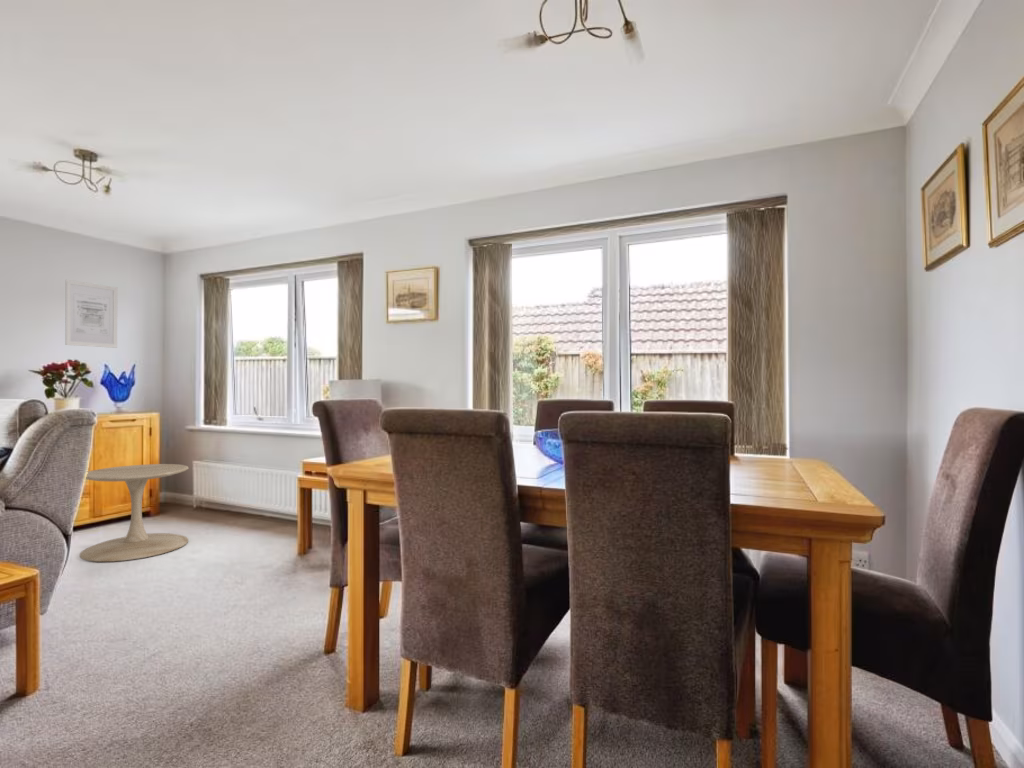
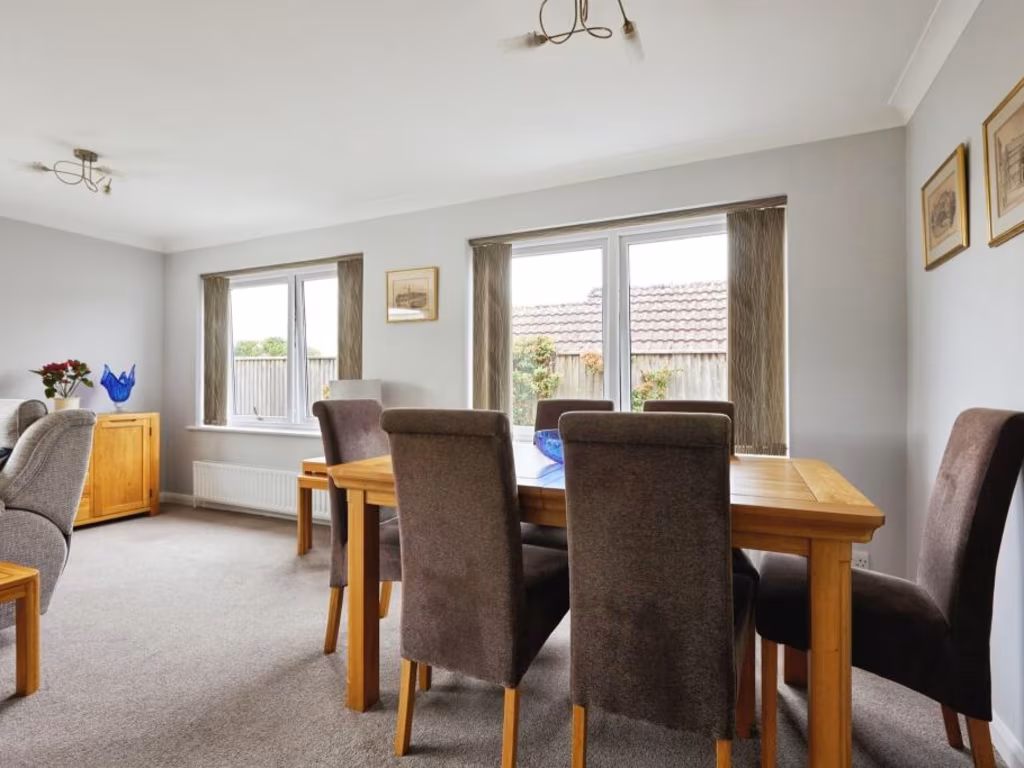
- wall art [64,279,118,349]
- side table [78,463,189,563]
